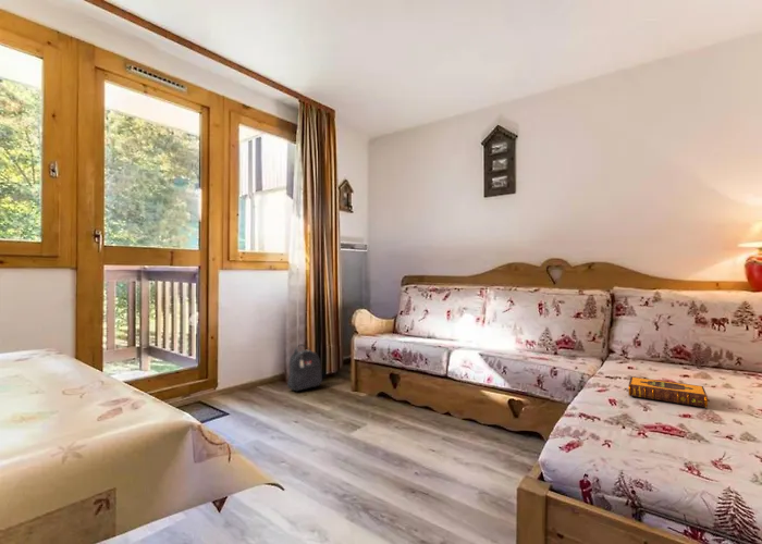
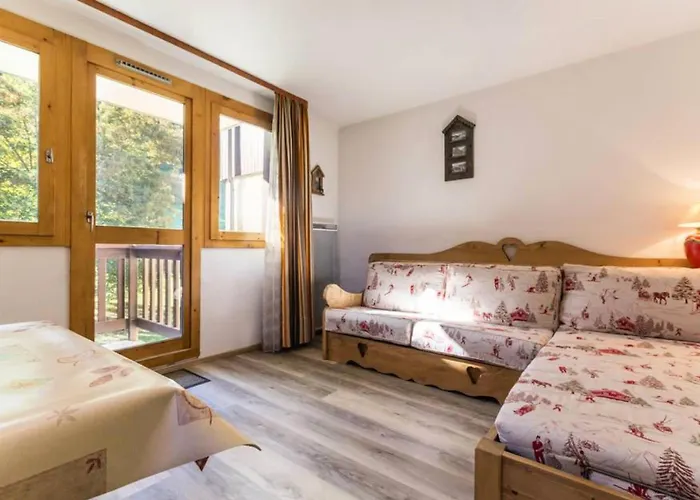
- hardback book [627,375,709,409]
- backpack [286,344,323,392]
